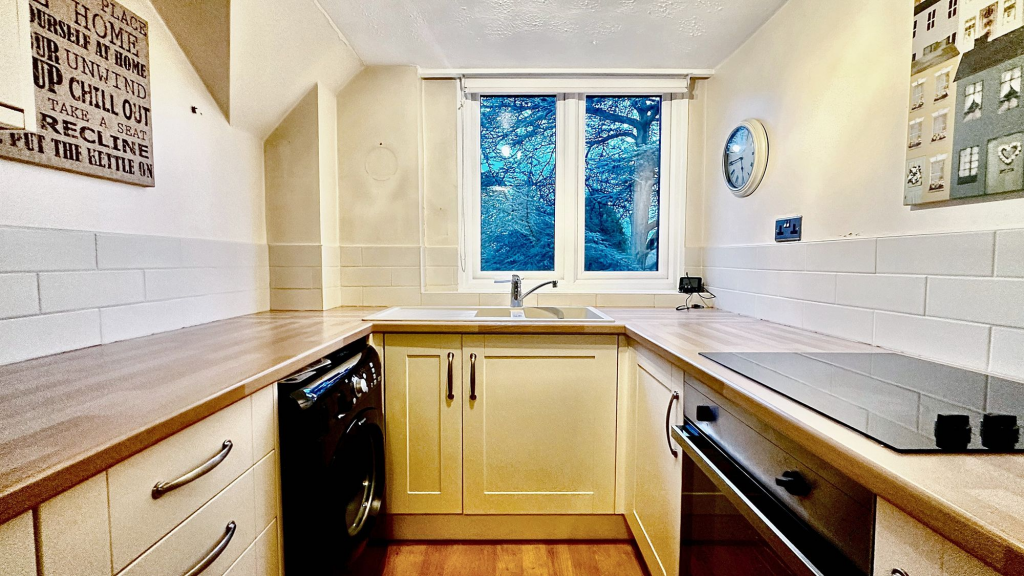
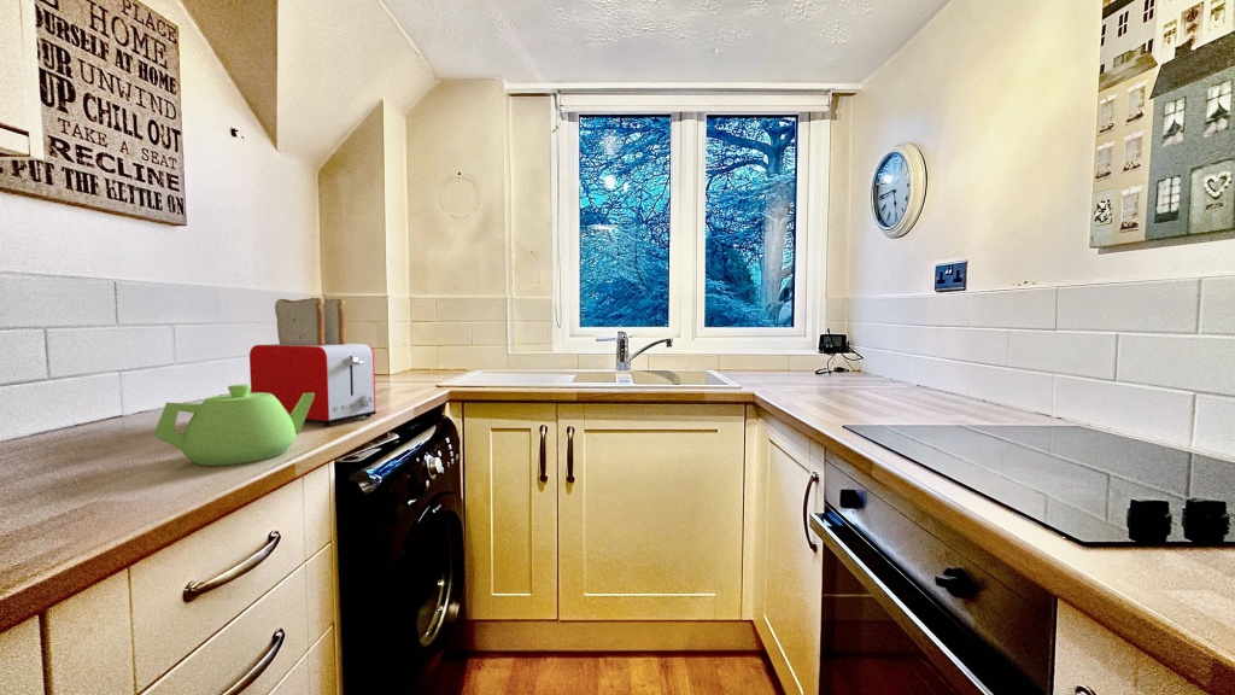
+ toaster [248,297,376,427]
+ teapot [153,384,315,467]
